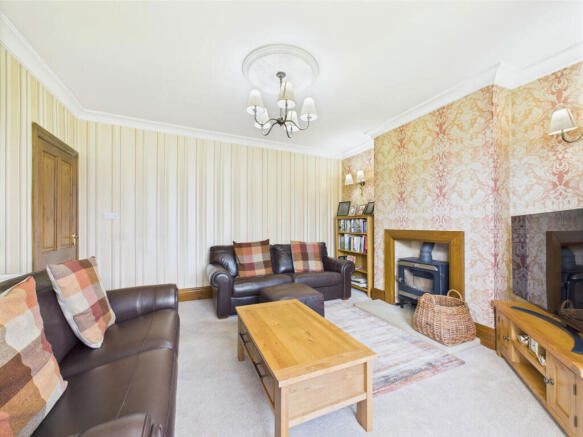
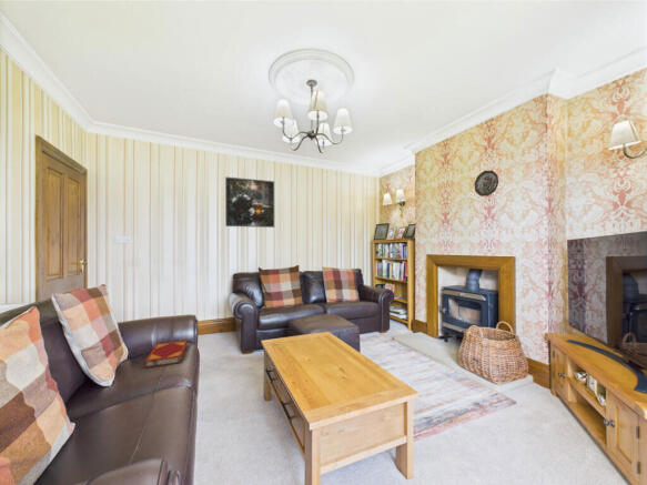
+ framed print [224,175,275,229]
+ decorative plate [473,170,499,198]
+ hardback book [143,340,189,368]
